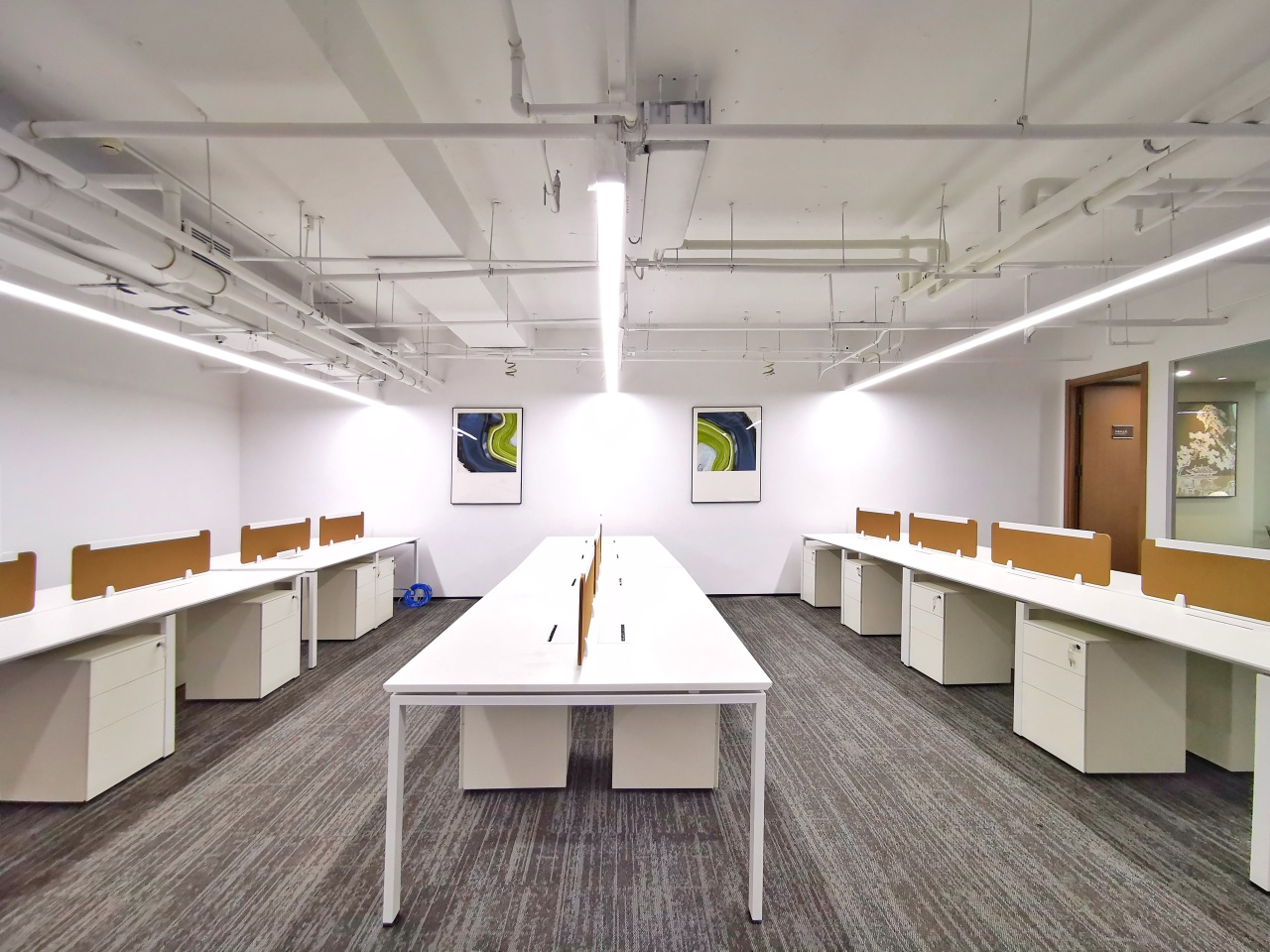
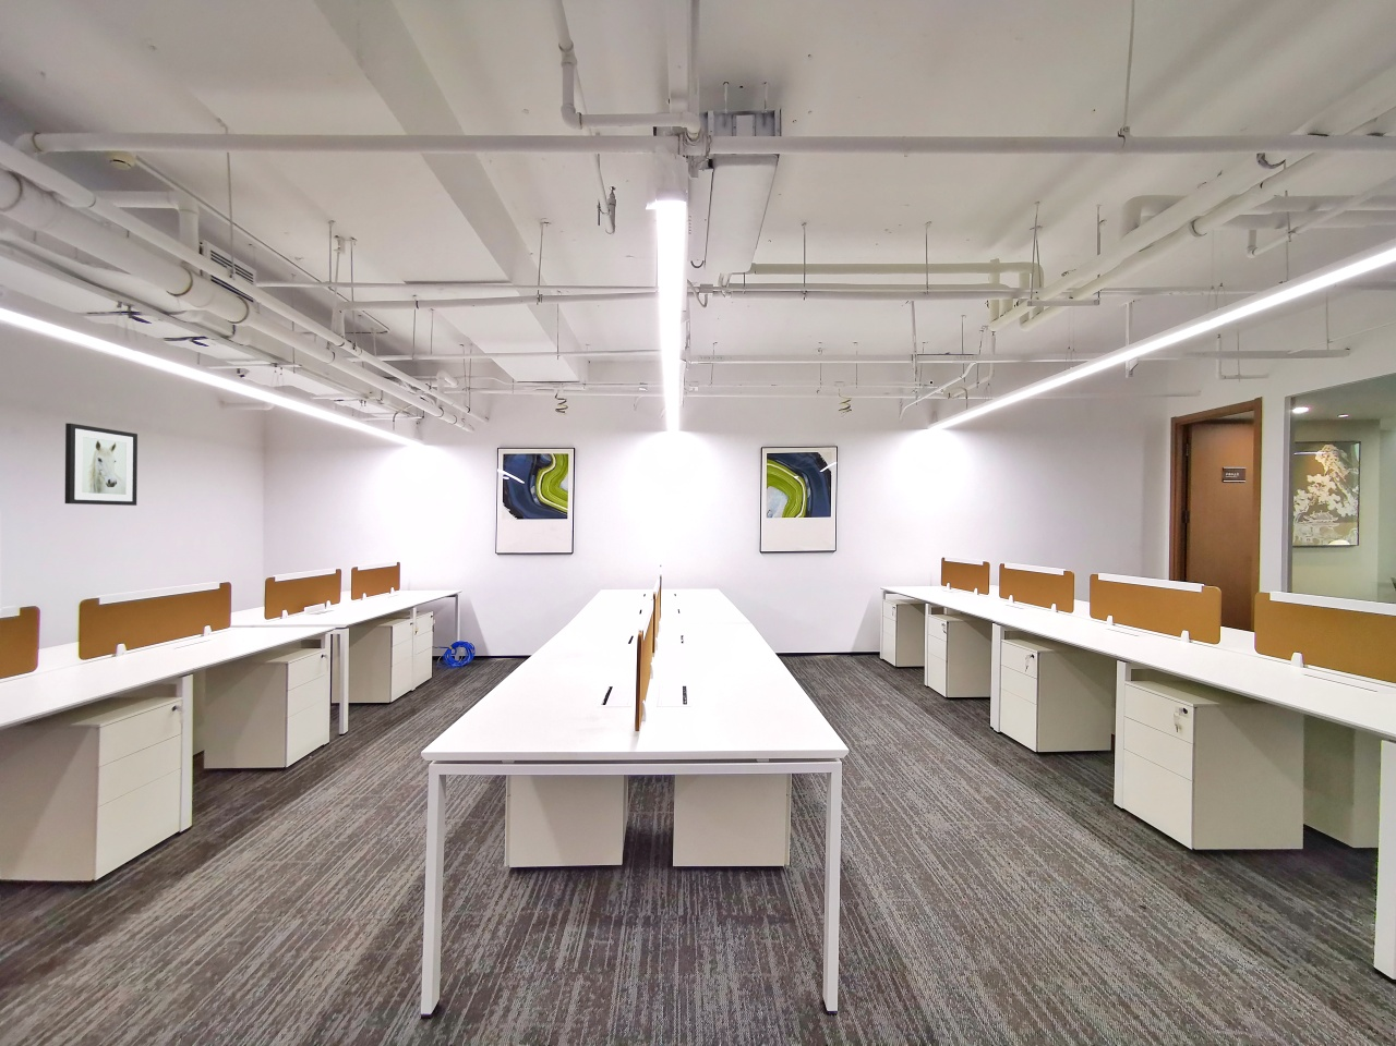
+ wall art [65,422,139,507]
